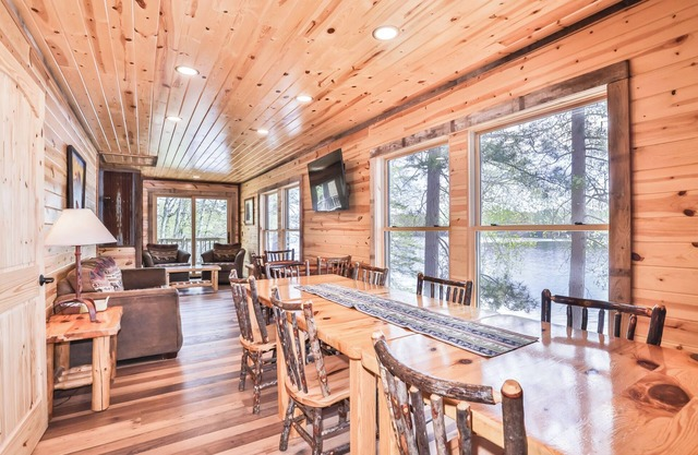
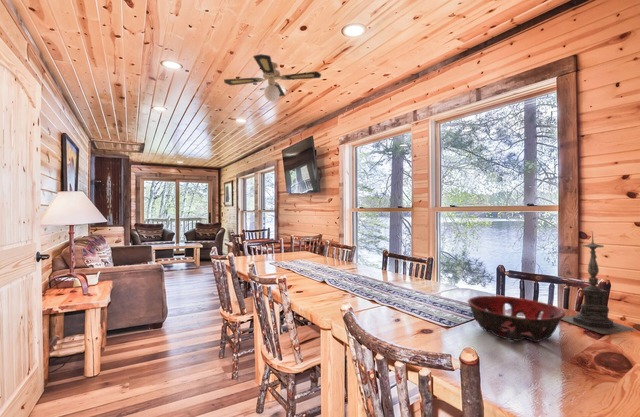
+ candle holder [561,231,638,335]
+ decorative bowl [467,295,566,343]
+ ceiling fan [223,53,322,102]
